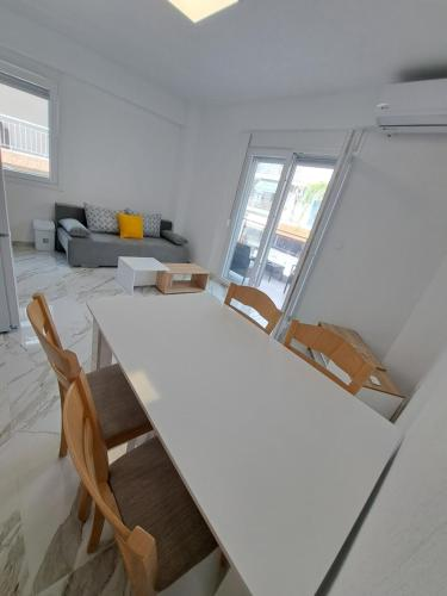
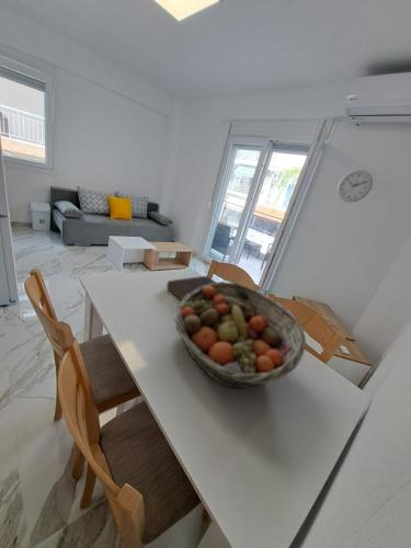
+ wall clock [336,169,374,204]
+ book [165,275,217,301]
+ fruit basket [173,281,307,389]
